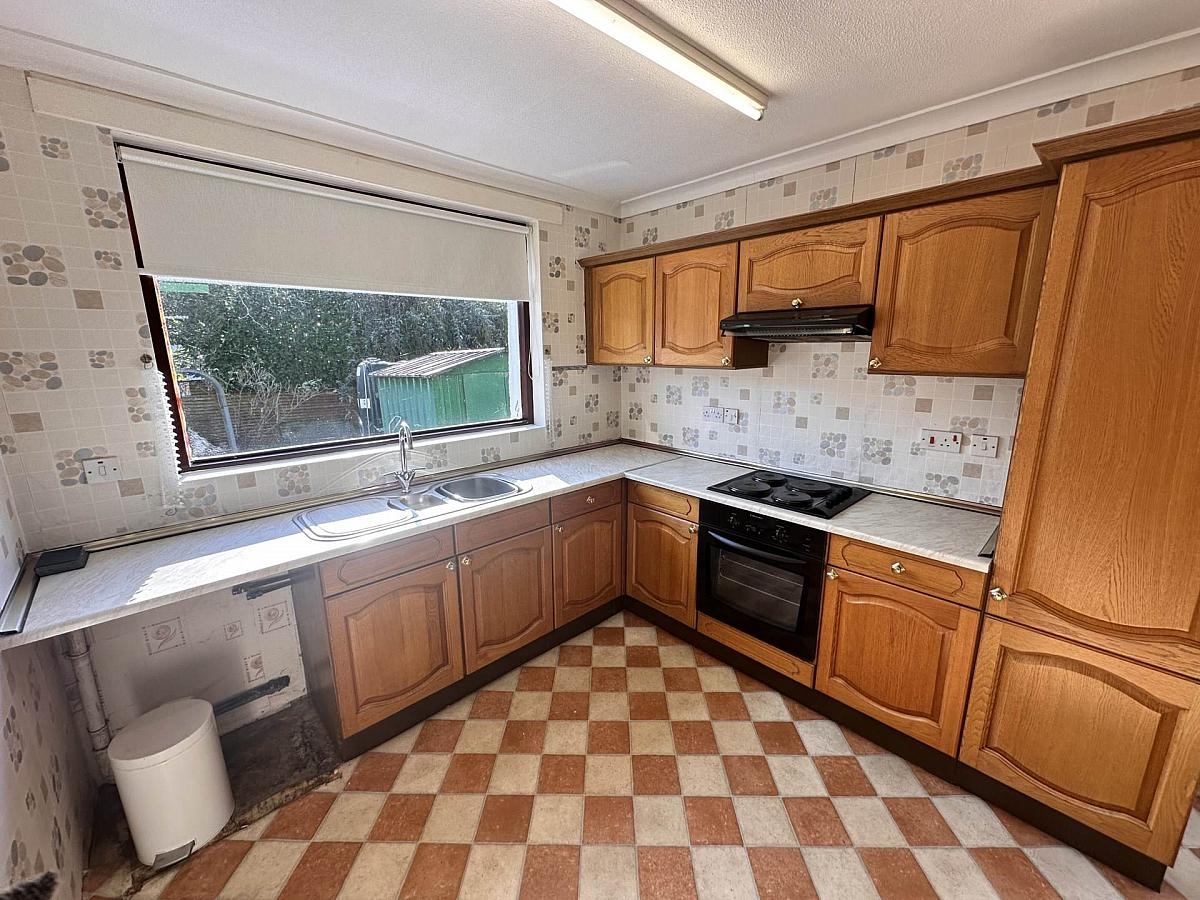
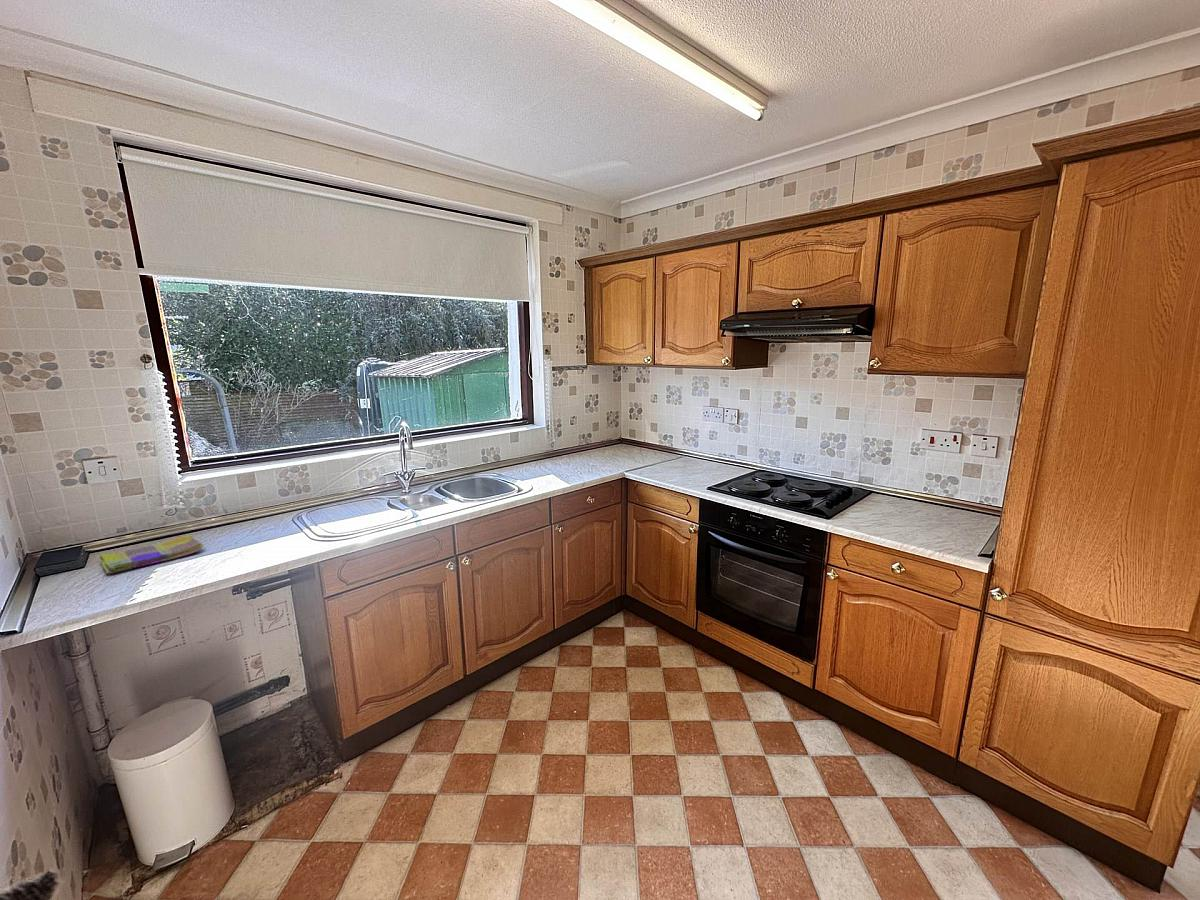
+ dish towel [99,534,205,575]
